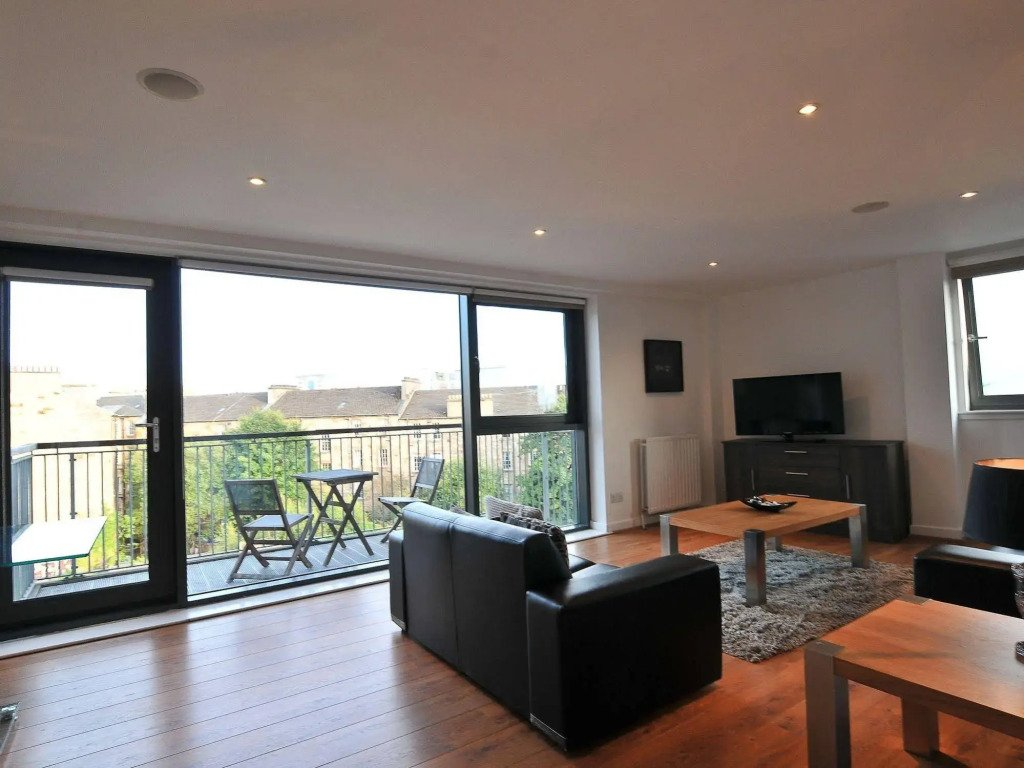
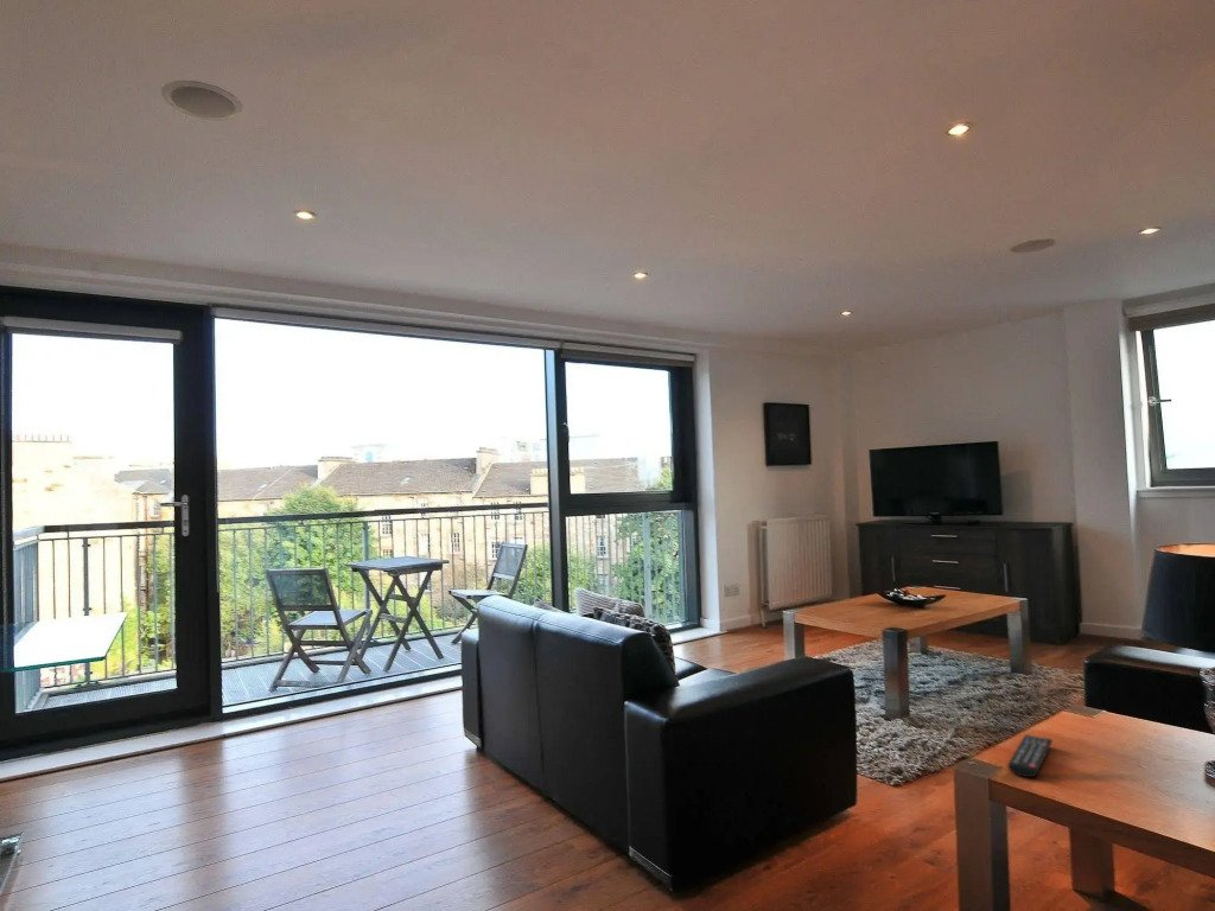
+ remote control [1007,733,1054,778]
